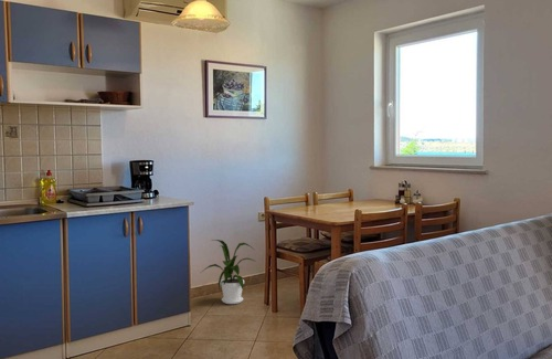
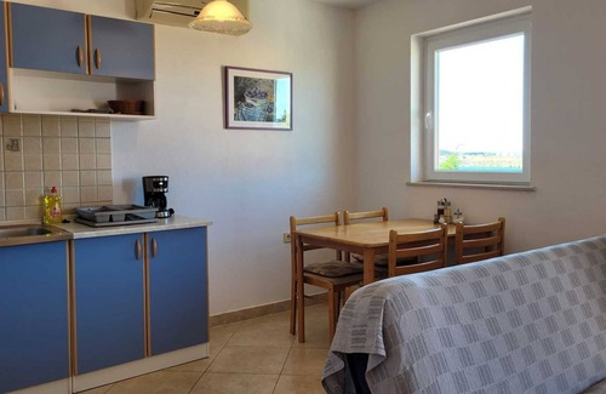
- house plant [201,239,257,305]
